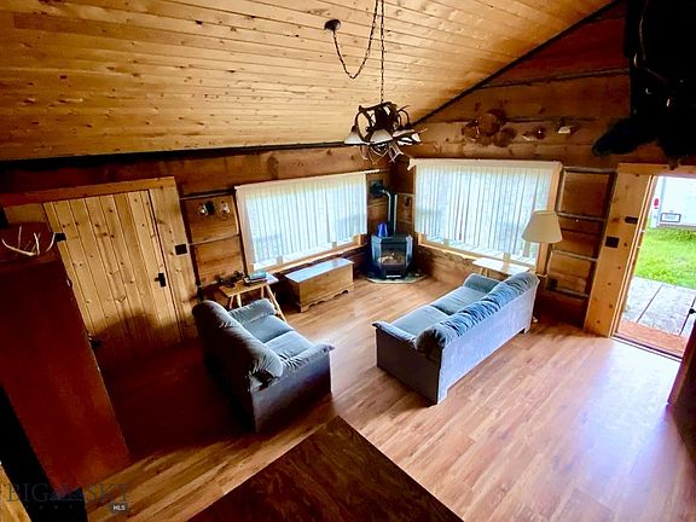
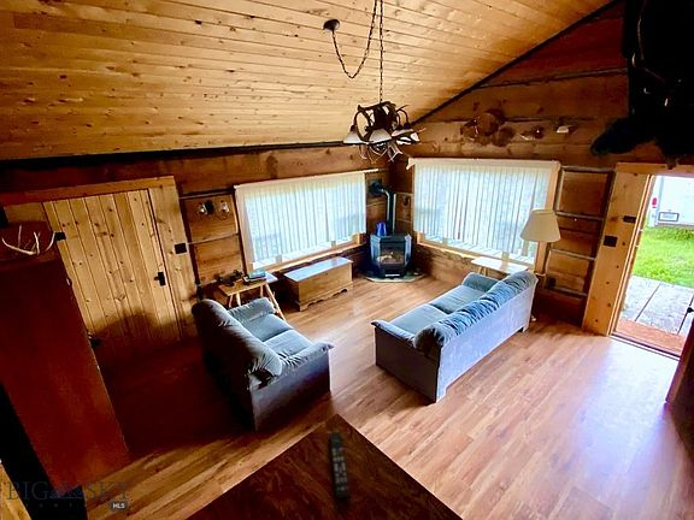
+ remote control [328,430,352,500]
